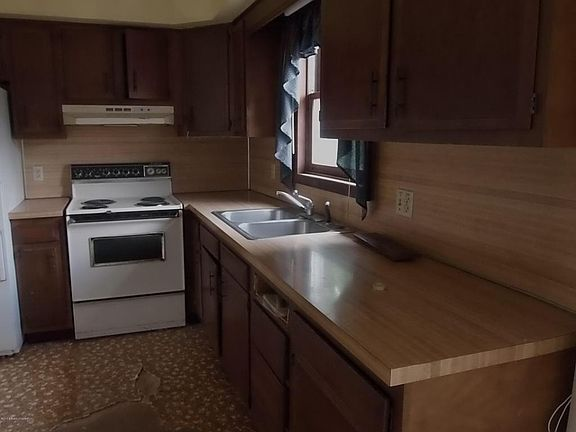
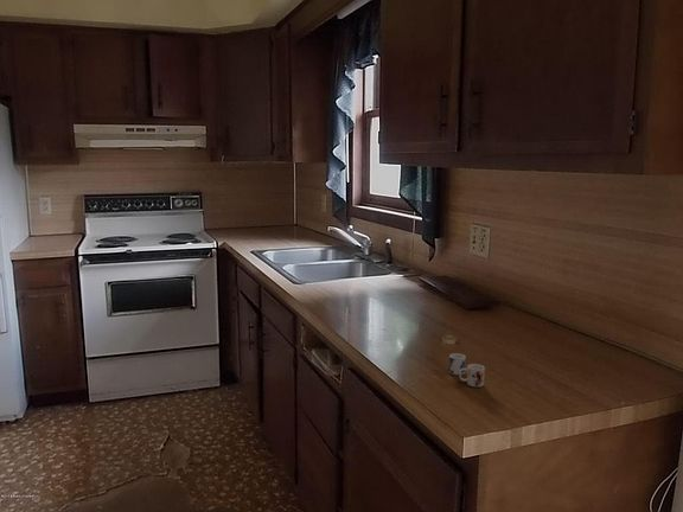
+ mug [448,352,486,388]
